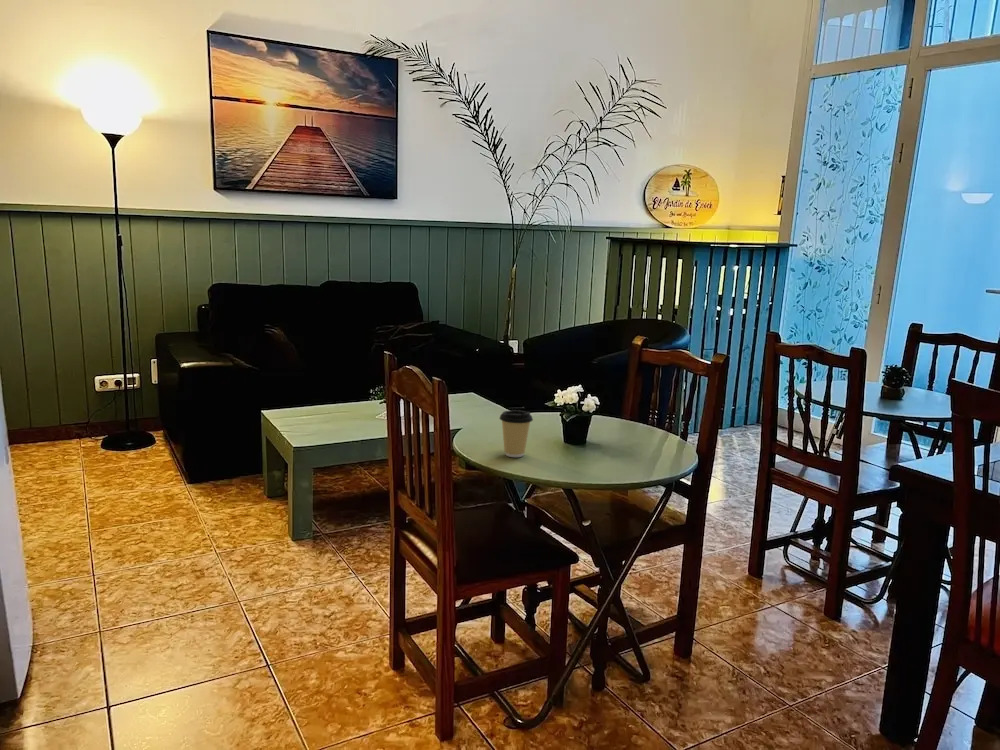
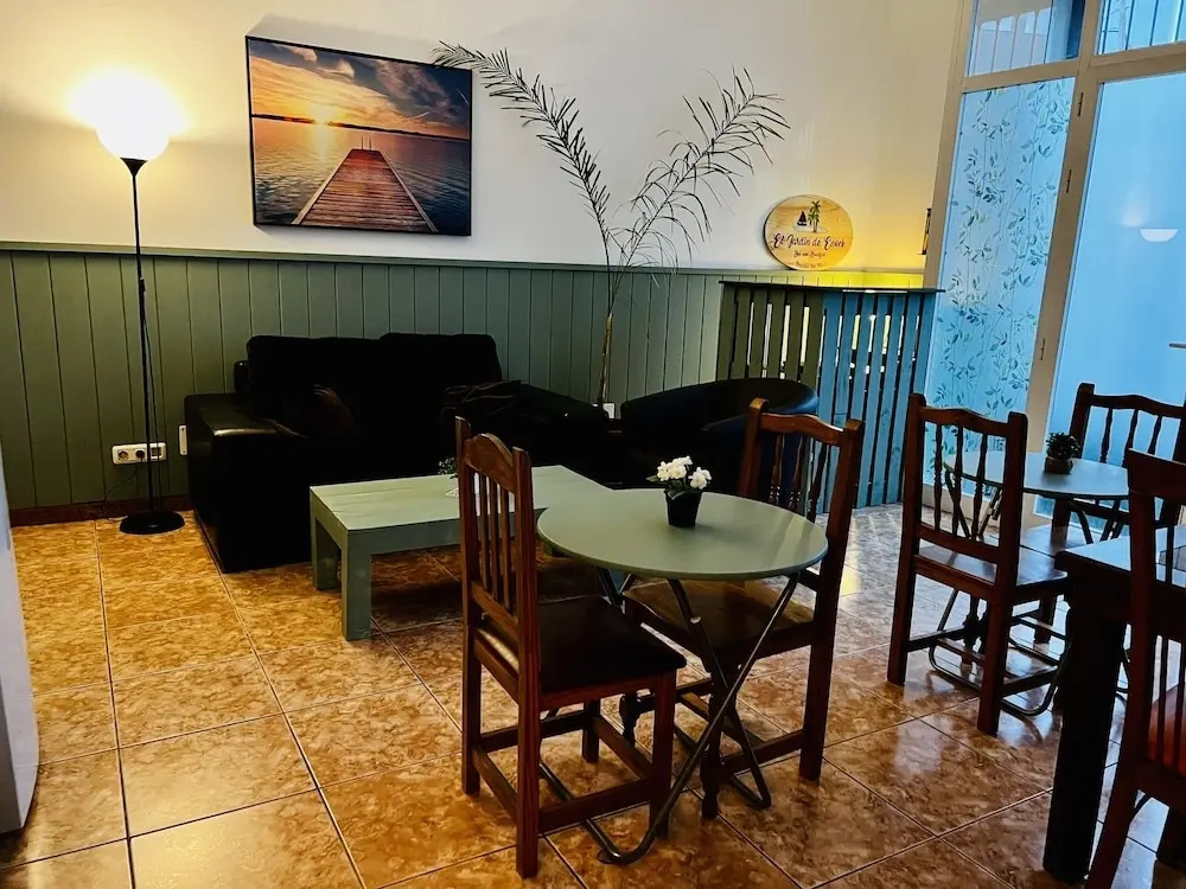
- coffee cup [499,409,534,458]
